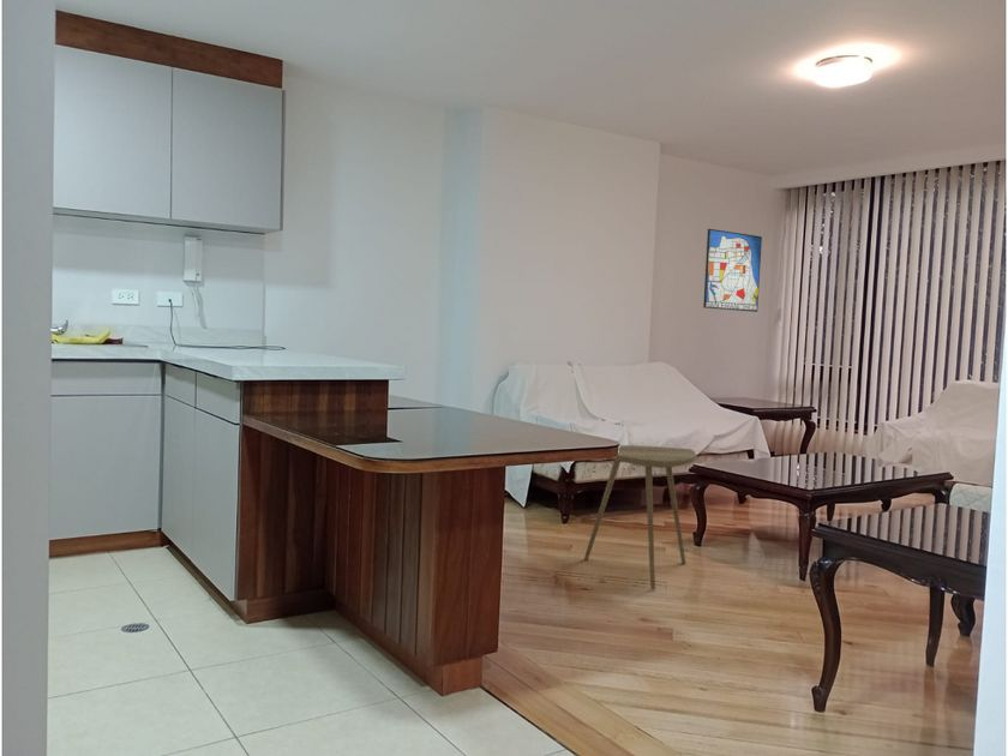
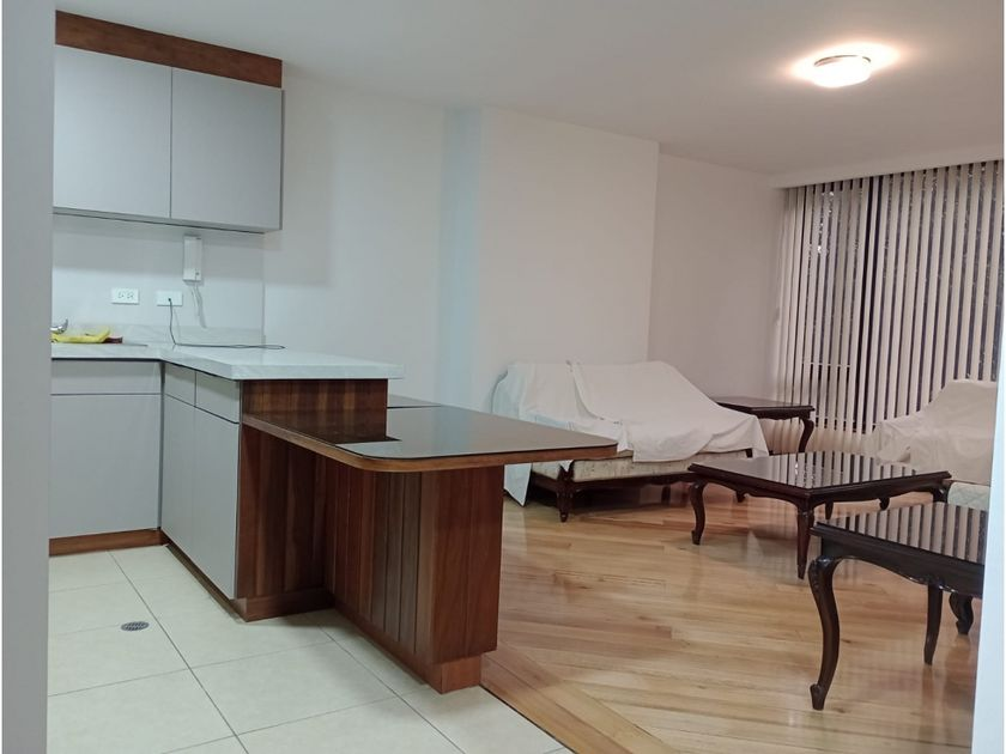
- side table [583,444,697,590]
- wall art [702,228,763,313]
